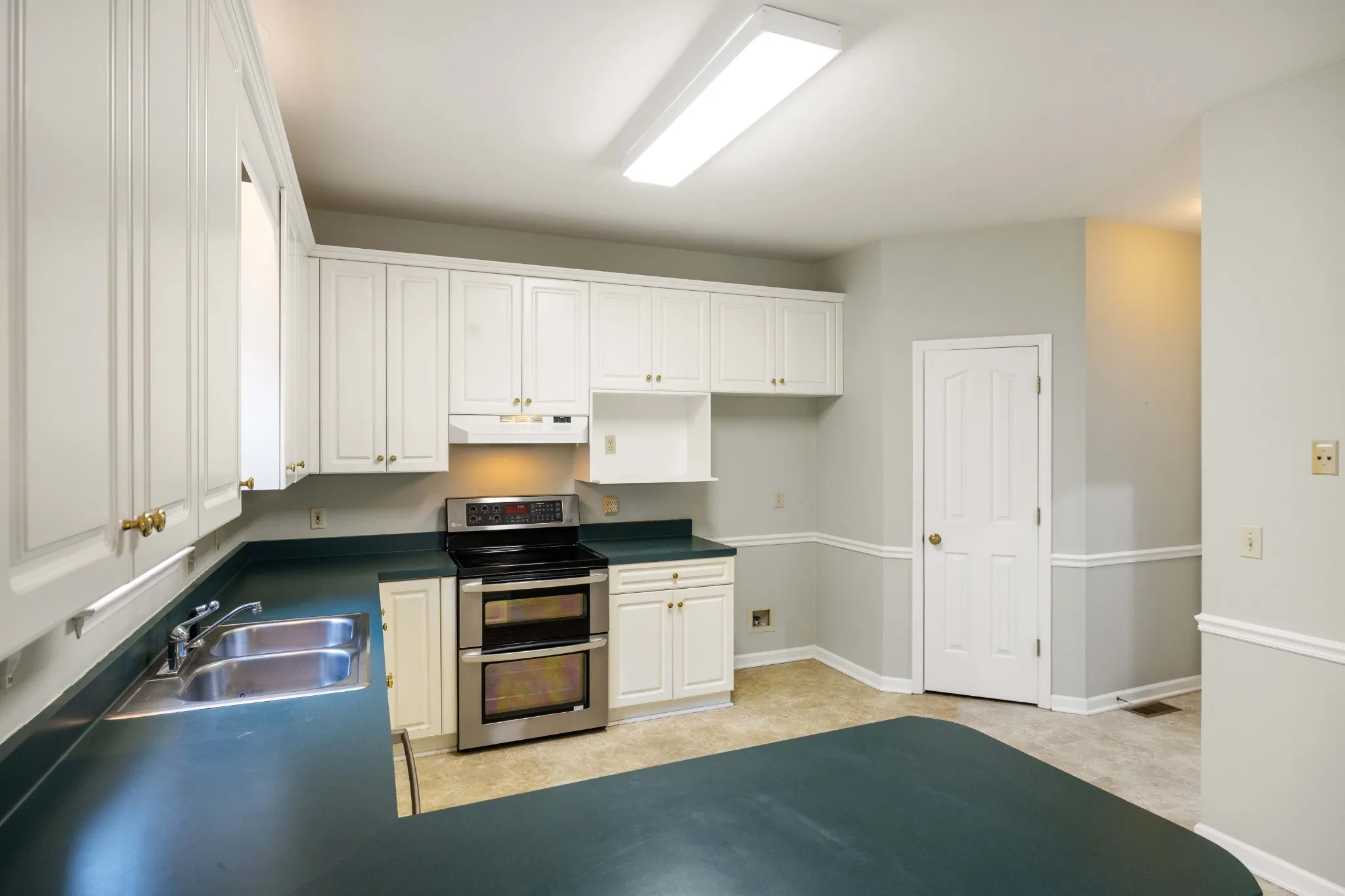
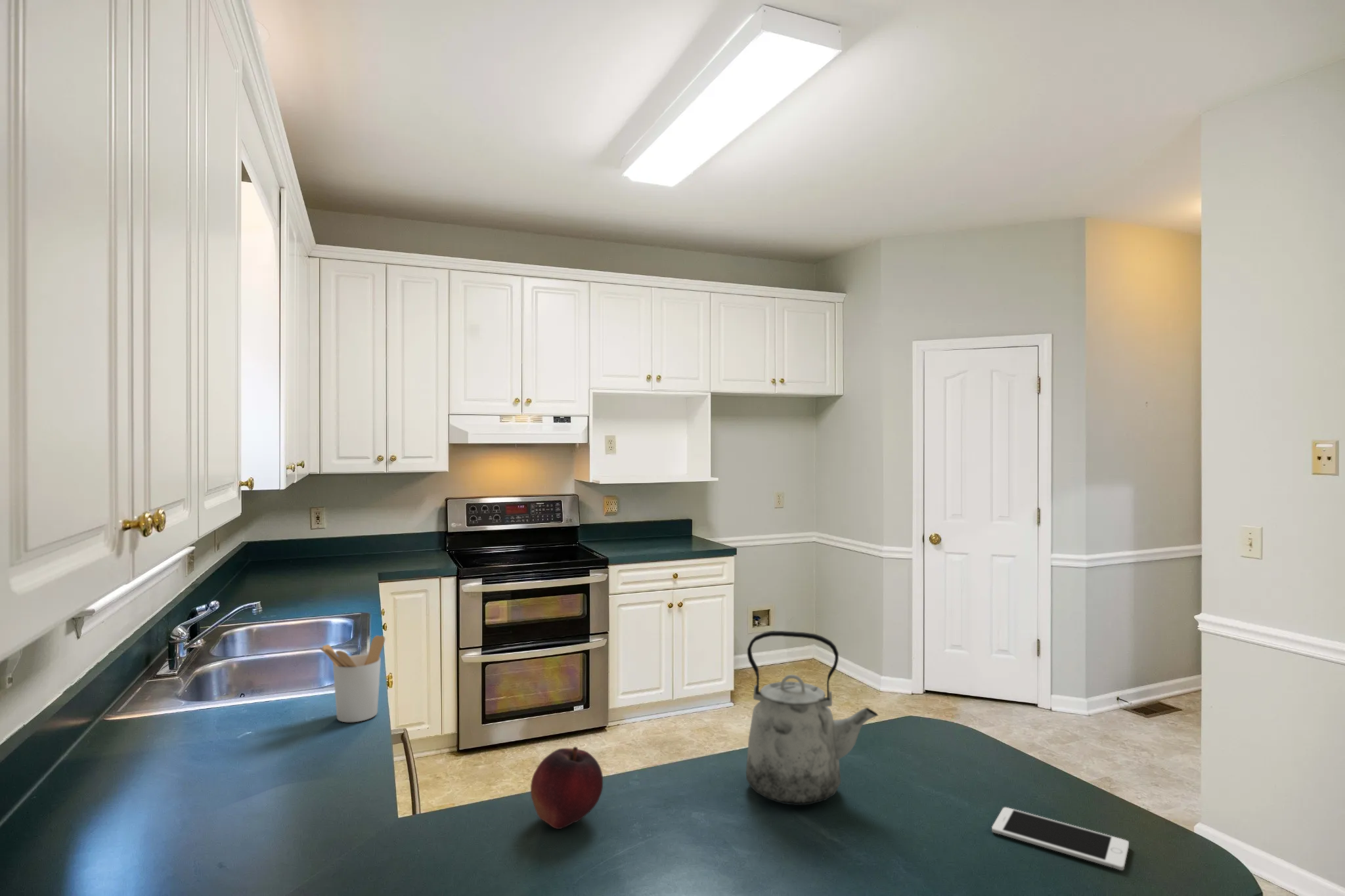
+ fruit [530,746,604,830]
+ cell phone [991,807,1130,871]
+ kettle [745,630,879,806]
+ utensil holder [319,635,386,723]
